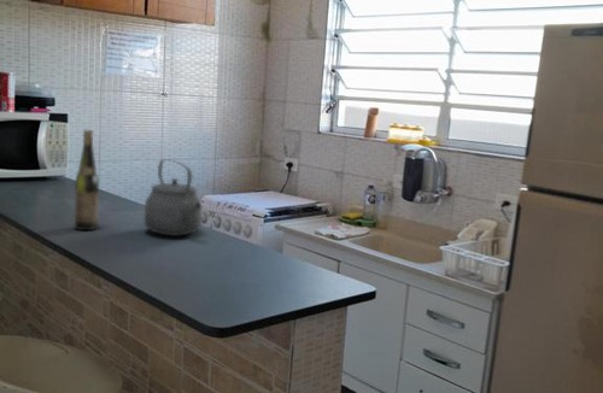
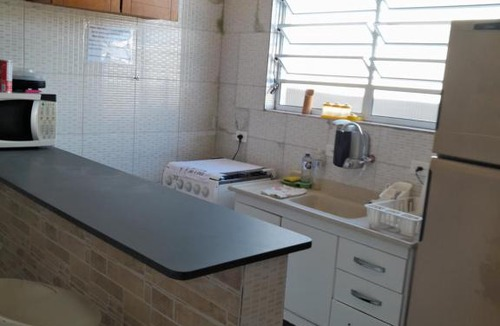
- wine bottle [74,129,100,231]
- tea kettle [144,159,203,237]
